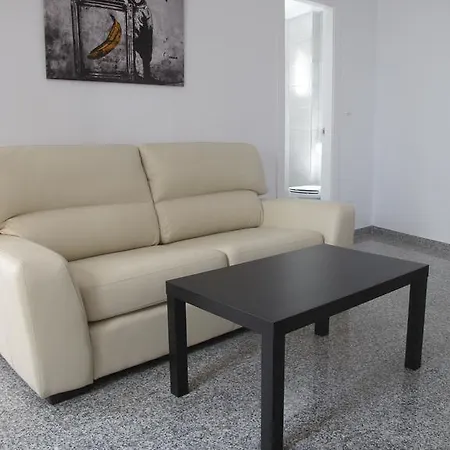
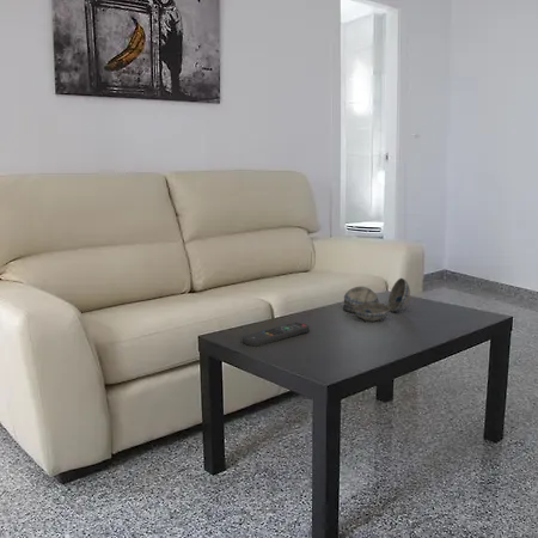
+ decorative bowl [342,277,411,323]
+ remote control [242,322,311,348]
